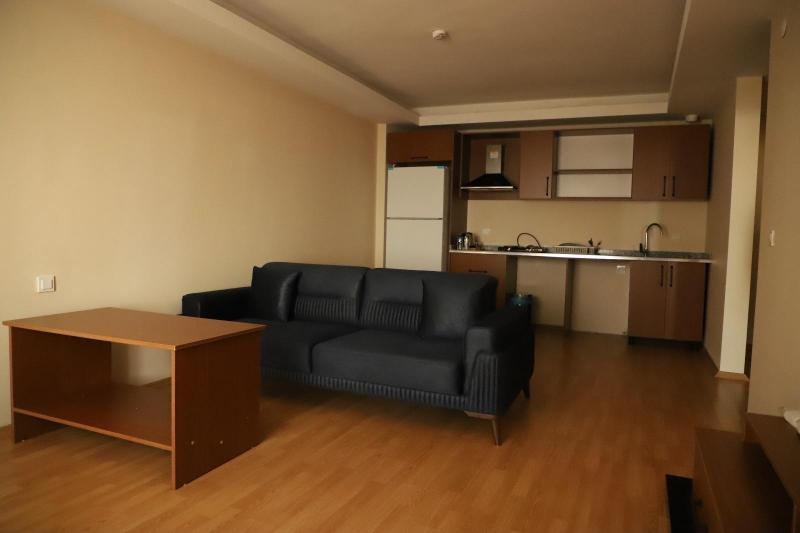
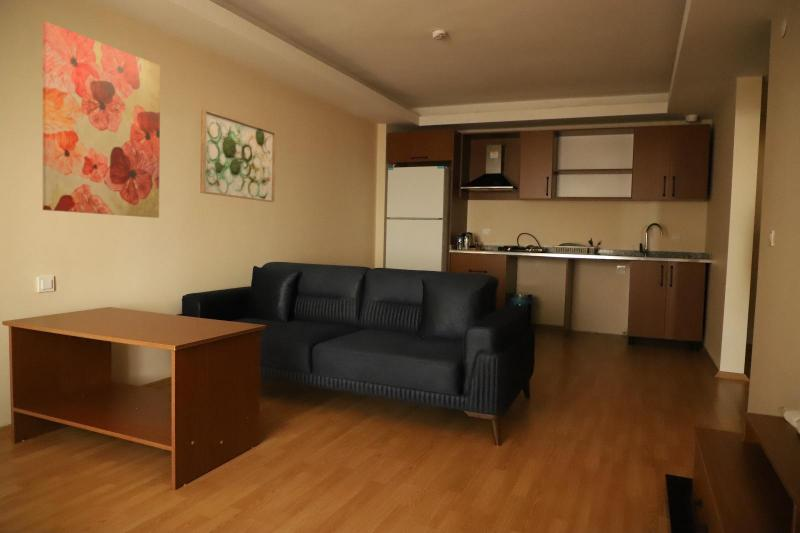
+ wall art [42,21,161,219]
+ wall art [199,109,277,203]
